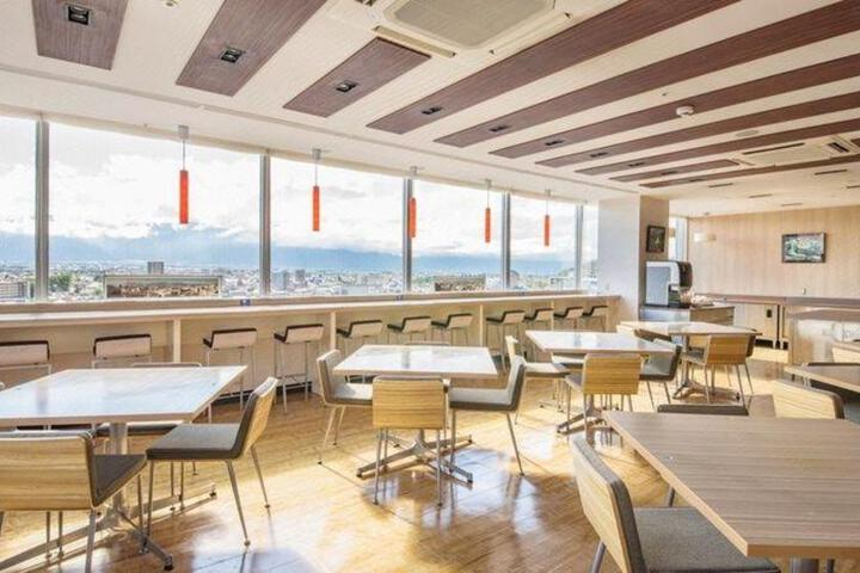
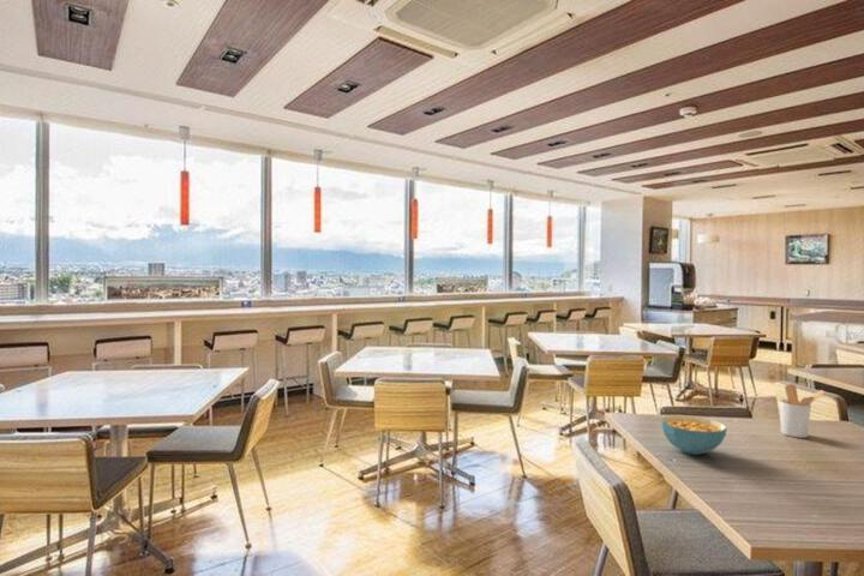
+ cereal bowl [659,414,728,456]
+ utensil holder [779,383,827,439]
